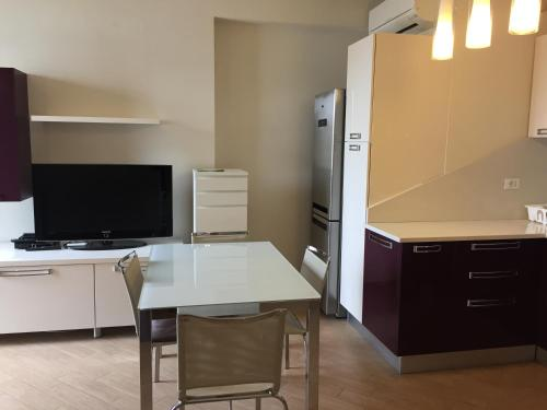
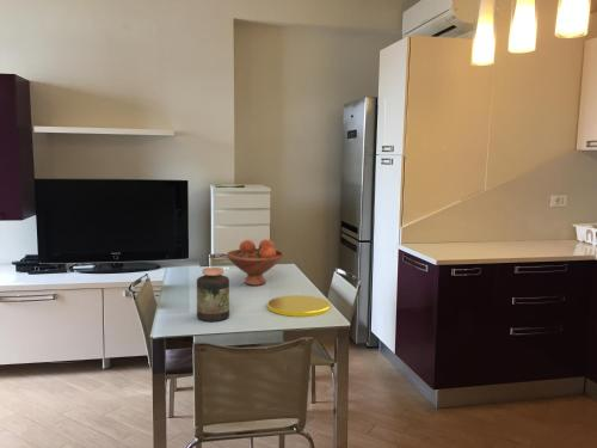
+ plate [266,294,332,318]
+ fruit bowl [224,239,285,287]
+ jar [196,266,230,323]
